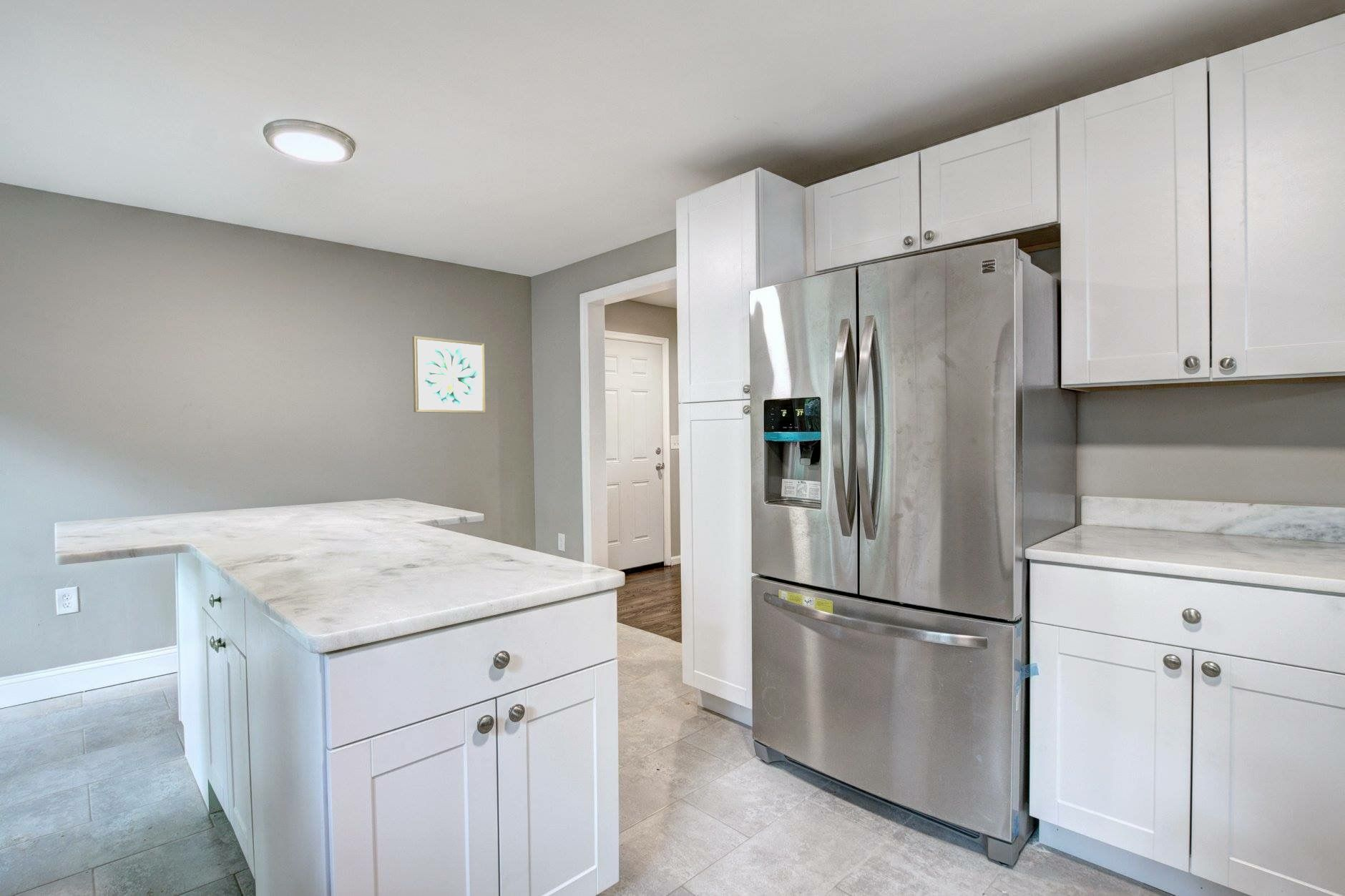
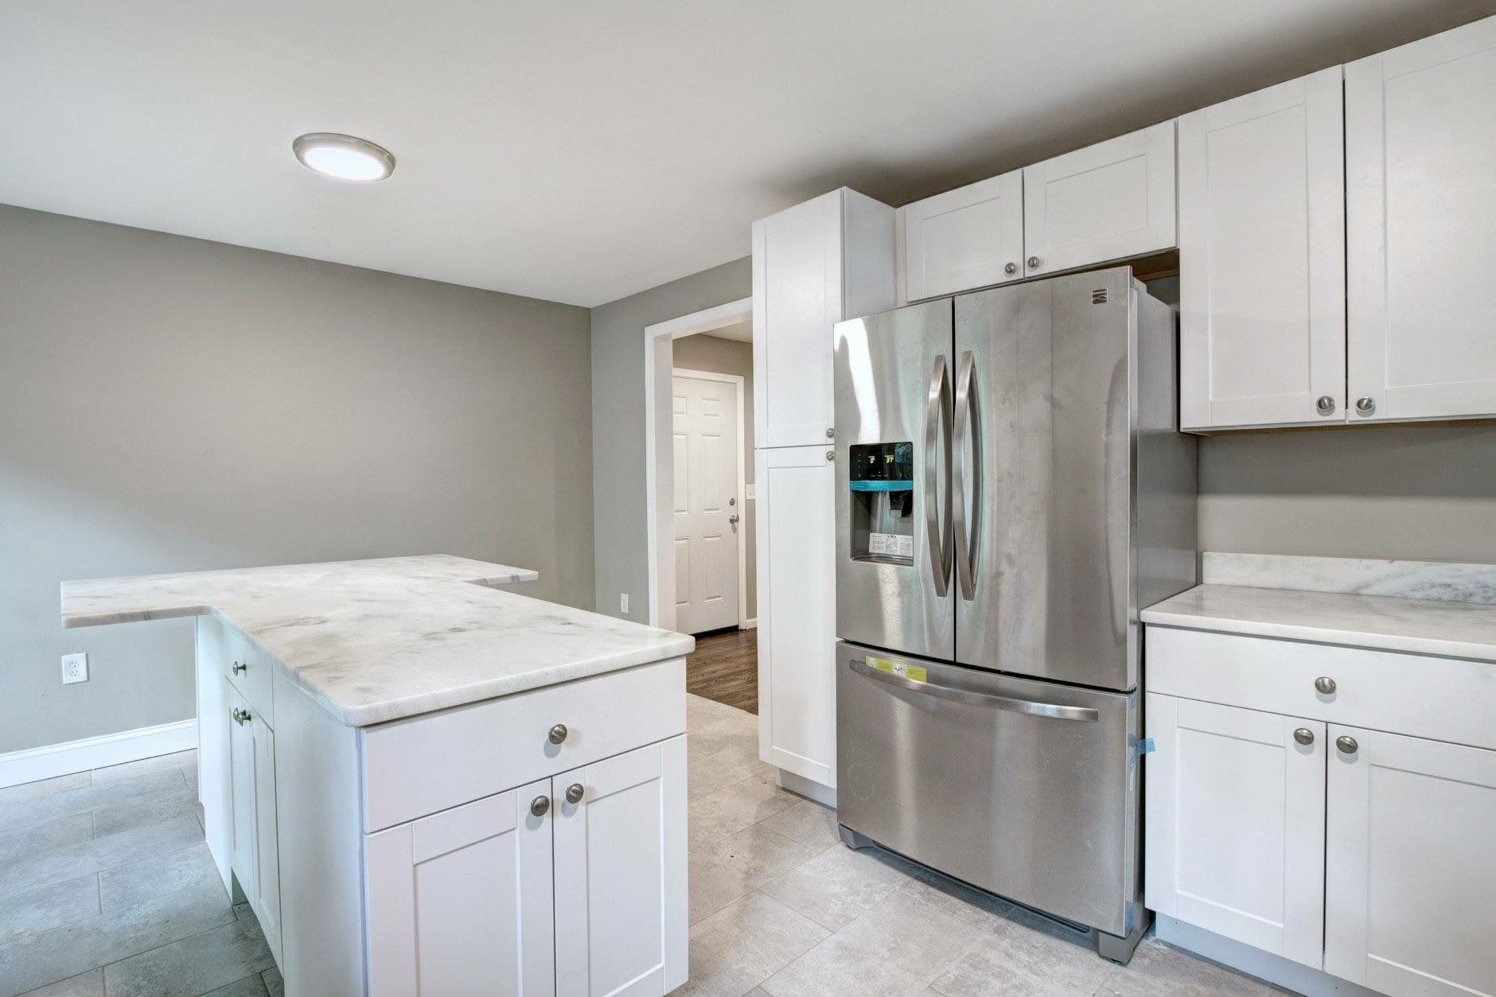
- wall art [411,335,486,414]
